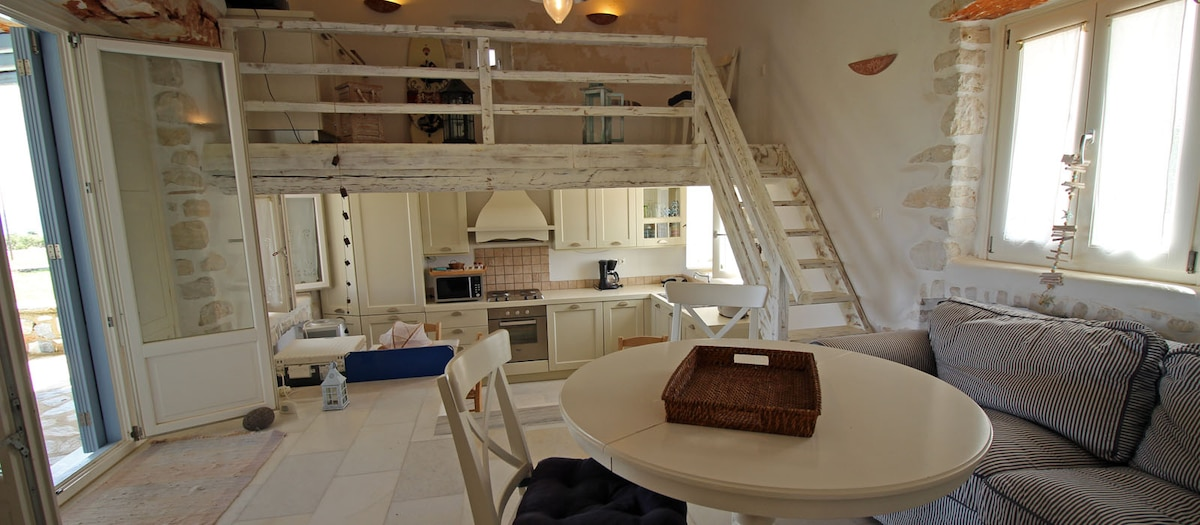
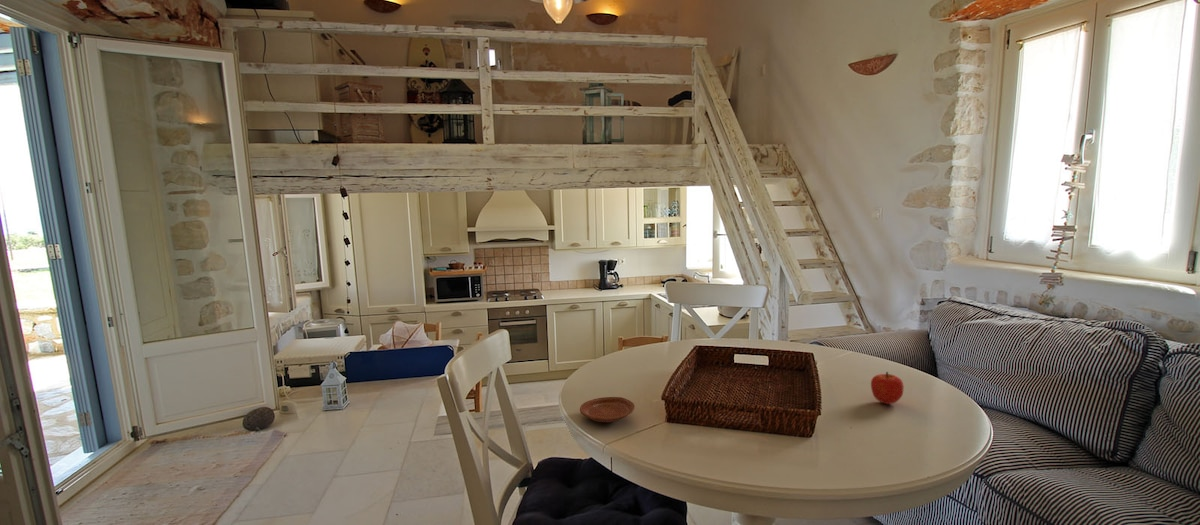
+ fruit [870,371,905,405]
+ plate [579,396,636,424]
